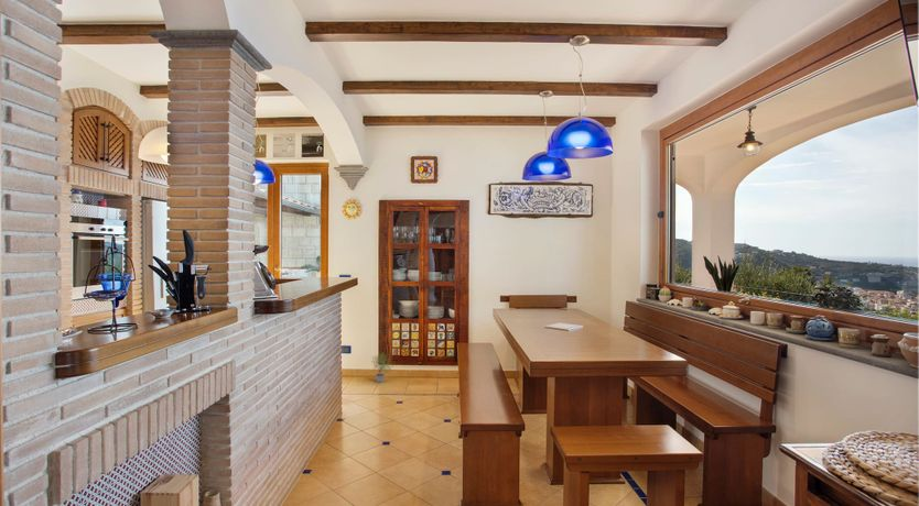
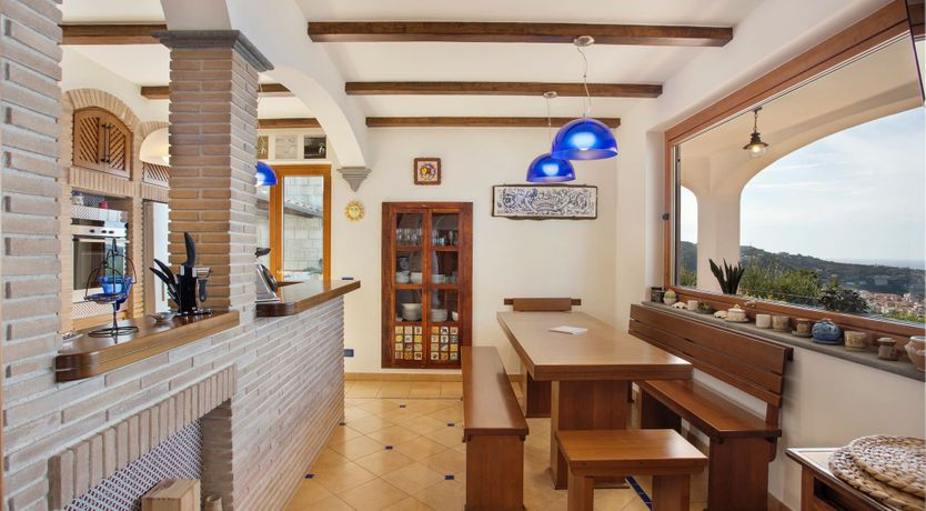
- potted plant [370,351,394,383]
